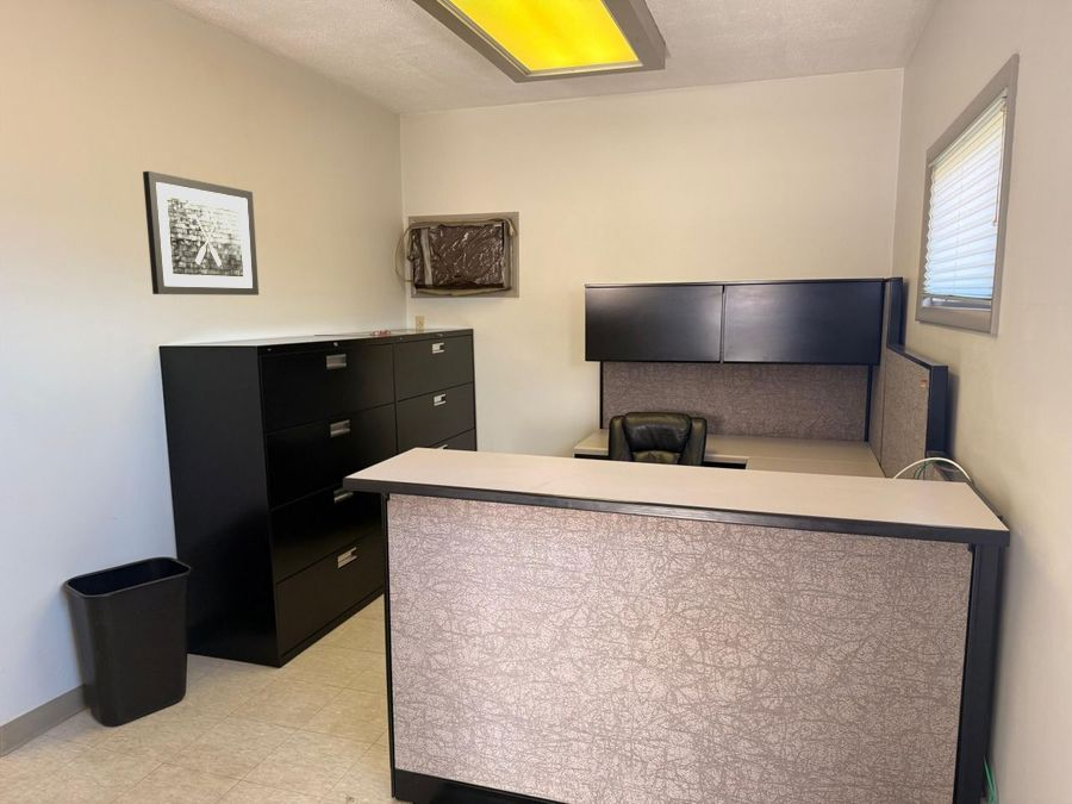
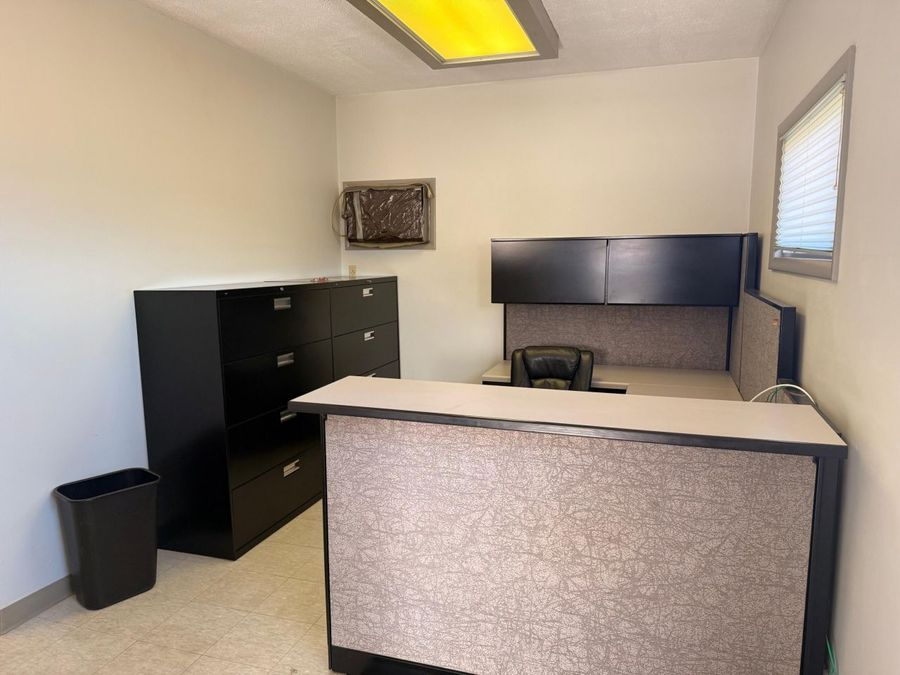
- wall art [142,170,260,297]
